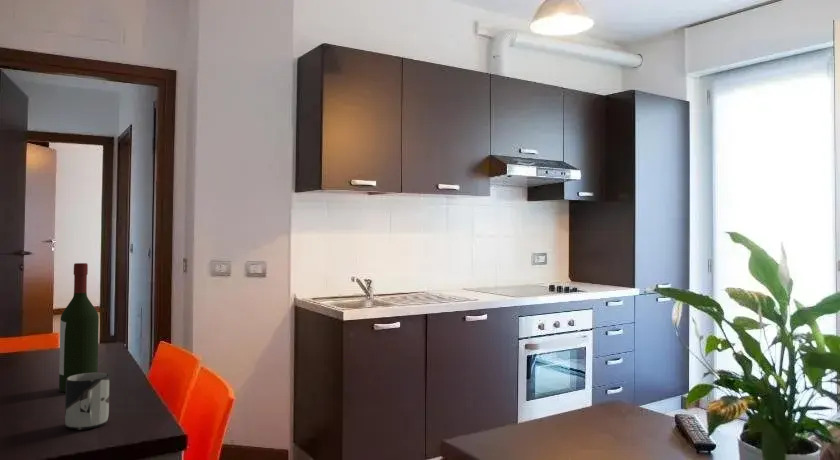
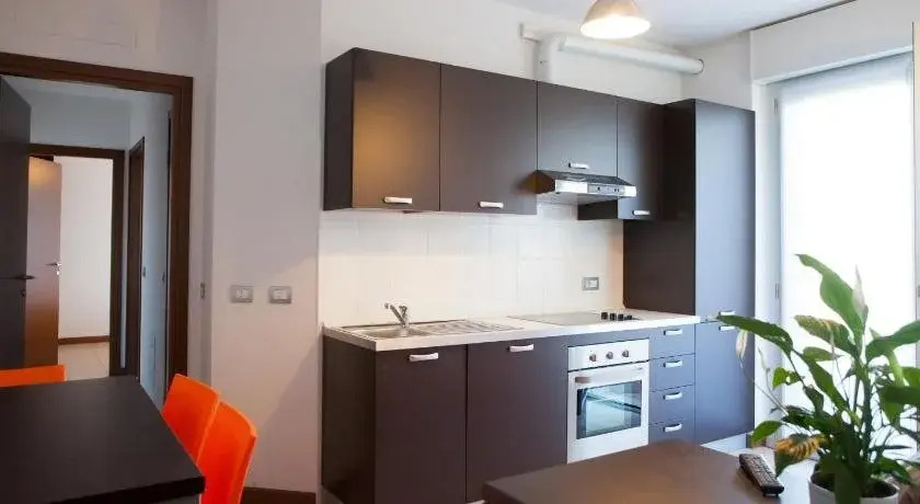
- wine bottle [58,262,100,393]
- cup [64,372,110,431]
